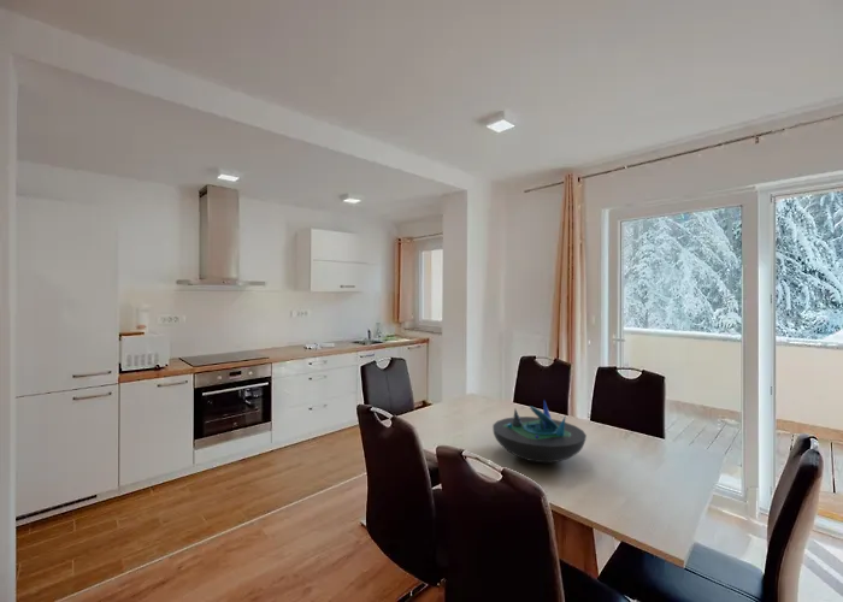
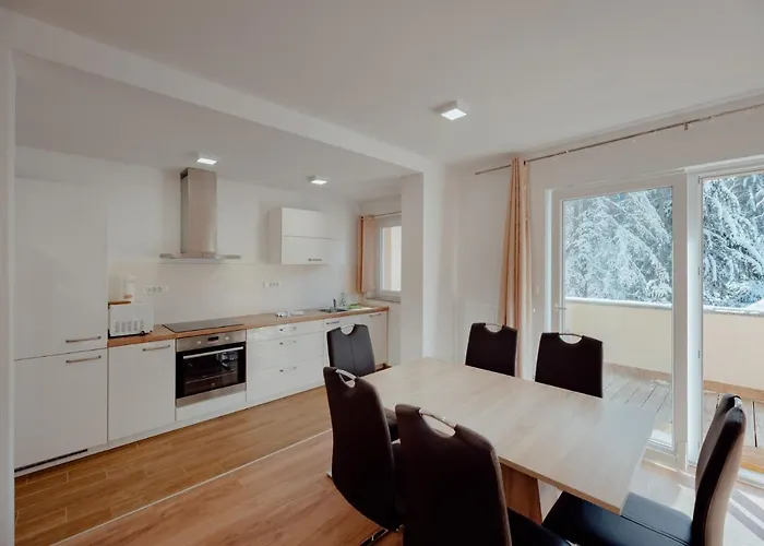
- decorative bowl [491,400,588,464]
